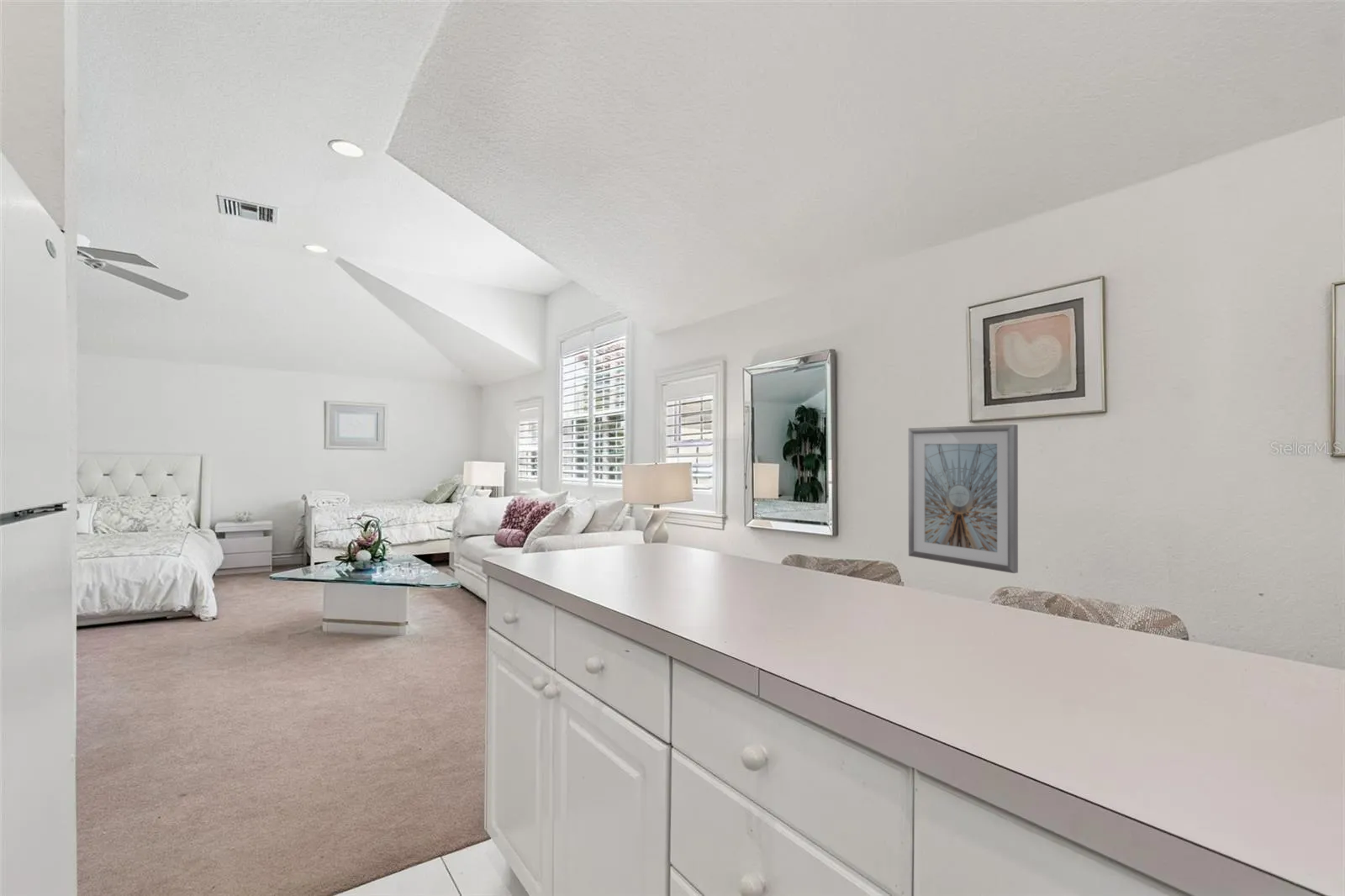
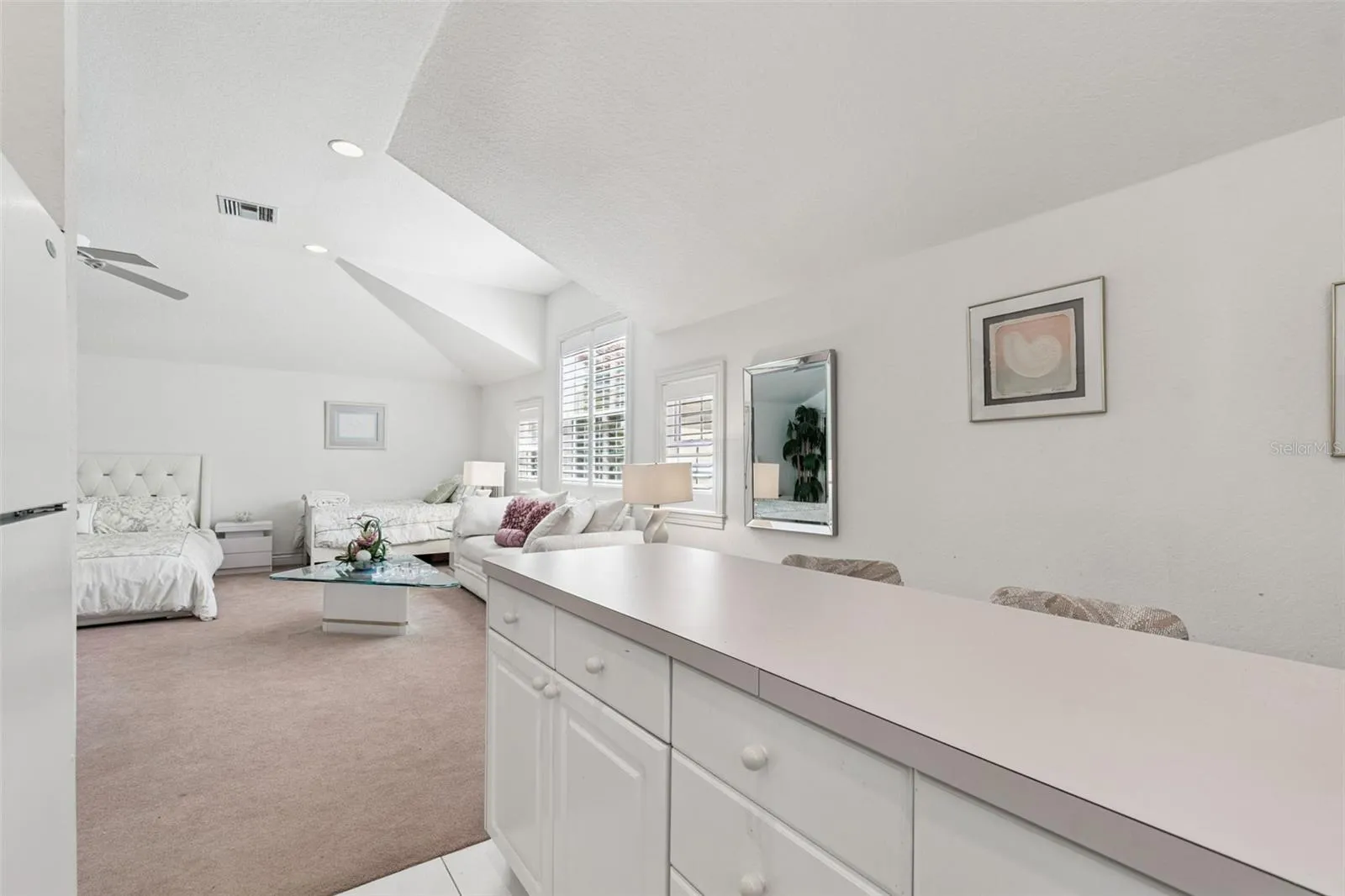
- picture frame [908,424,1019,574]
